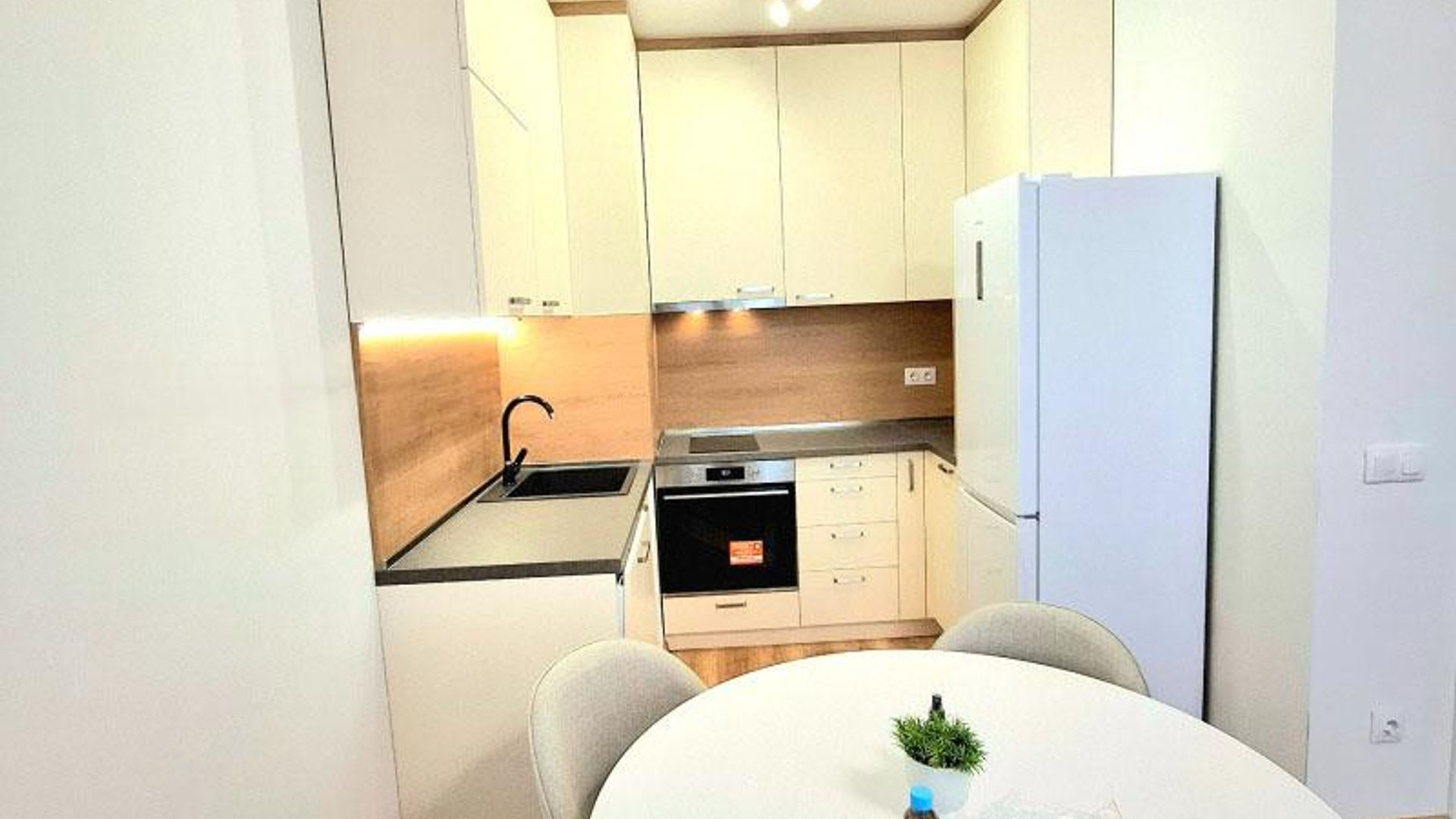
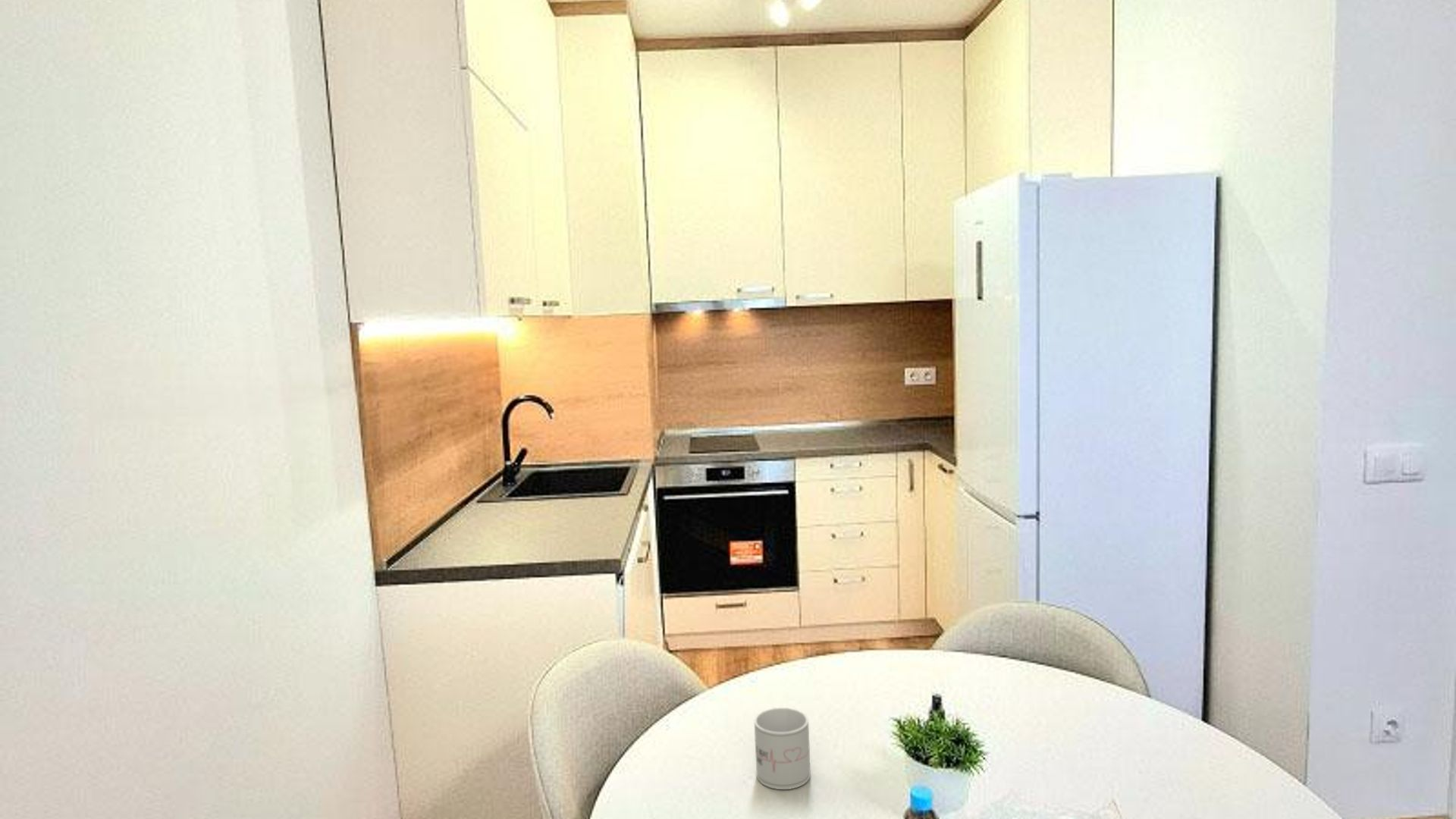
+ mug [754,707,811,790]
